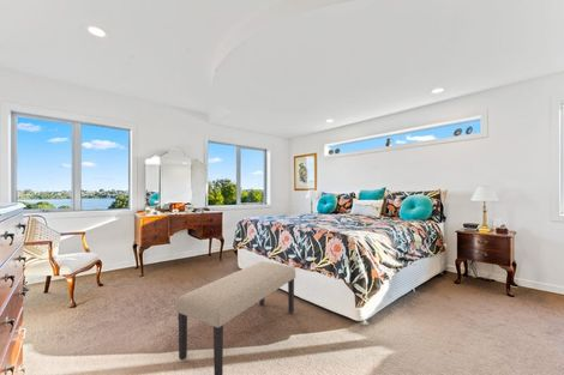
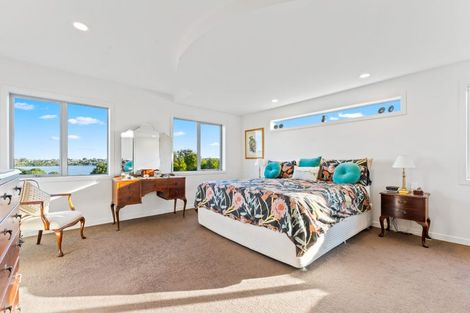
- bench [175,260,296,375]
